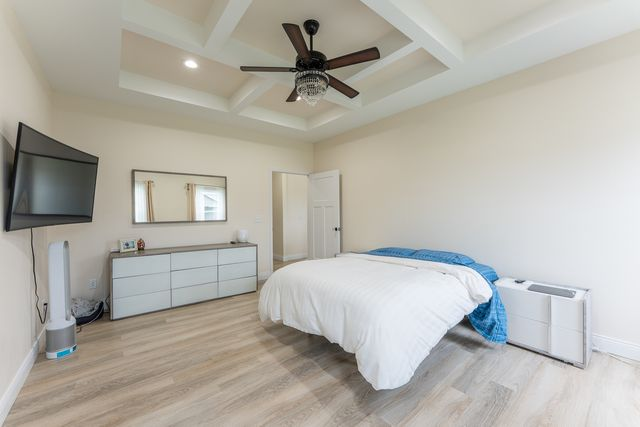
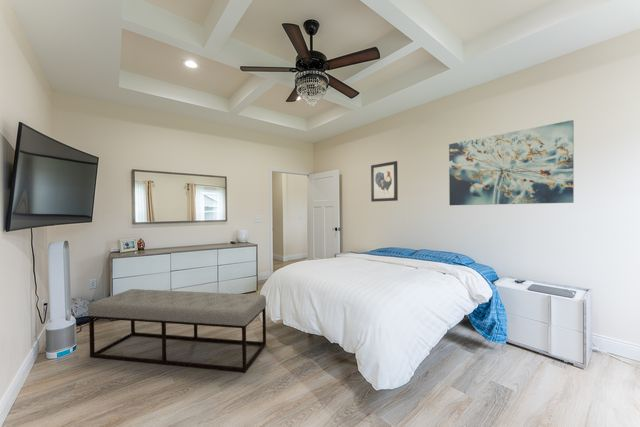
+ wall art [448,119,575,206]
+ bench [87,288,267,373]
+ wall art [370,160,399,203]
